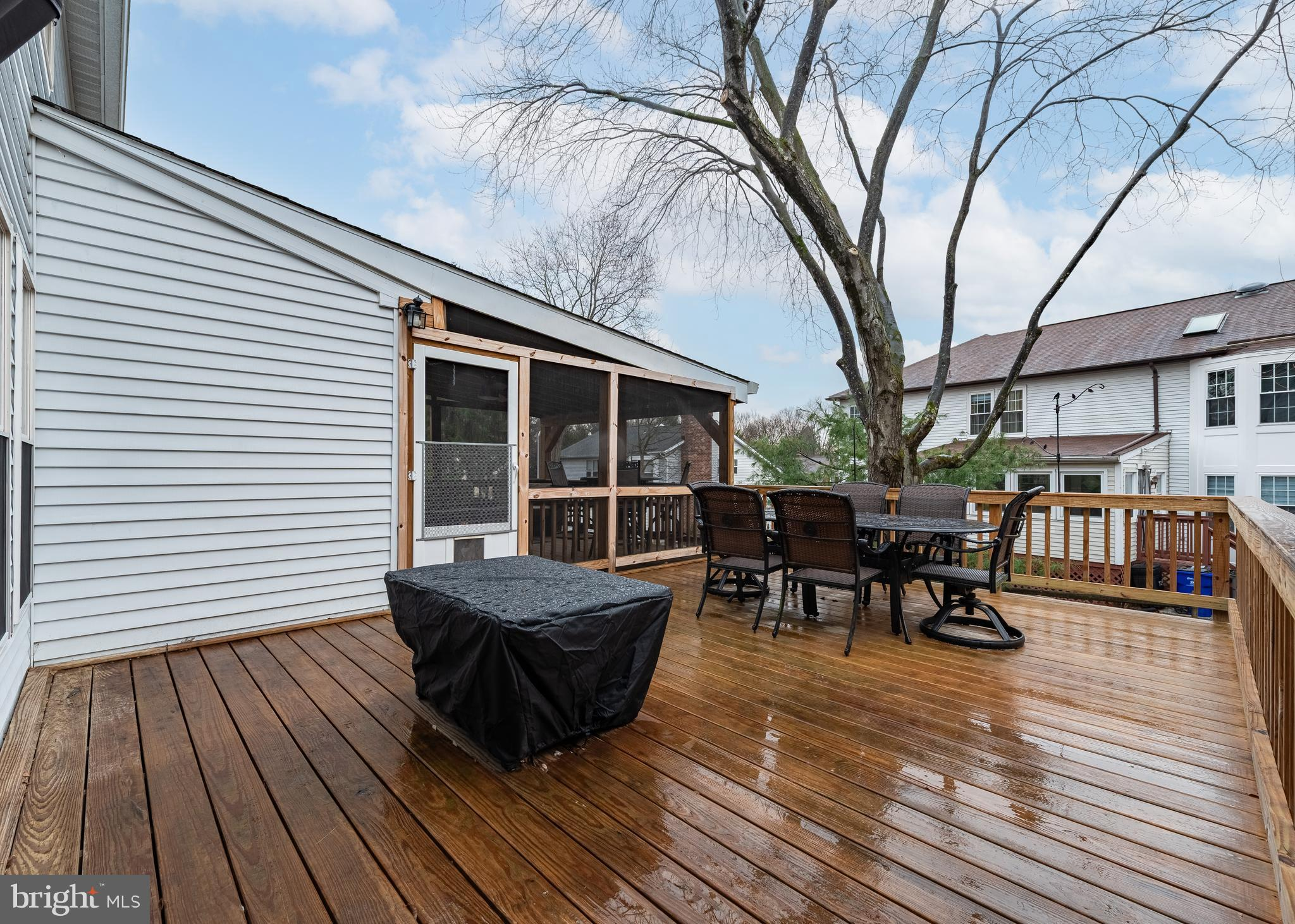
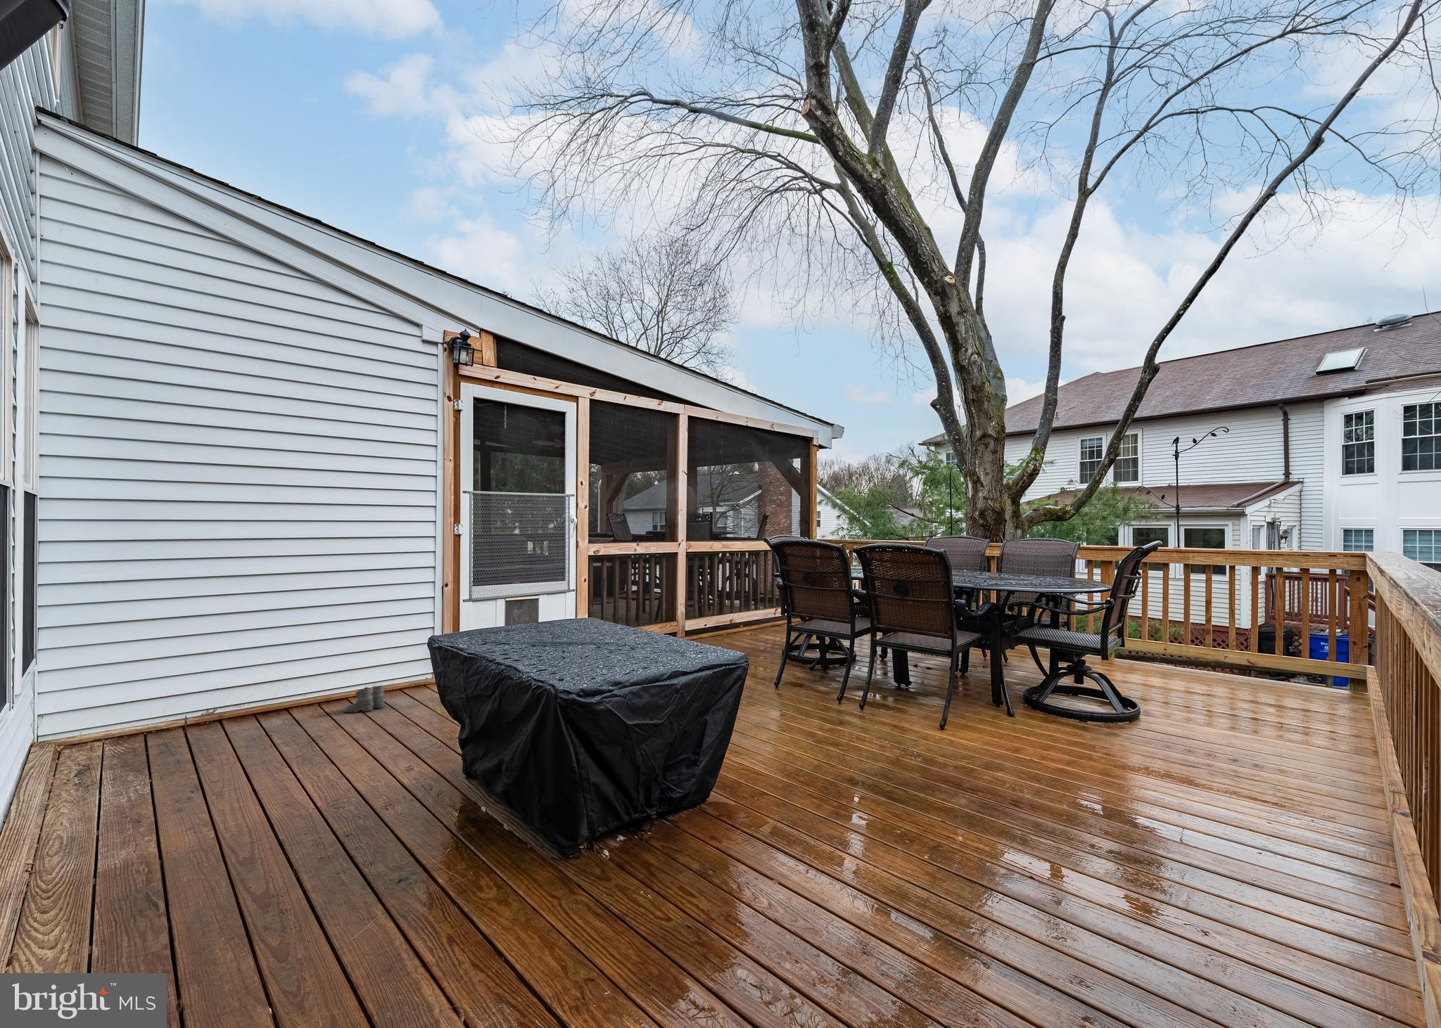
+ boots [344,684,386,714]
